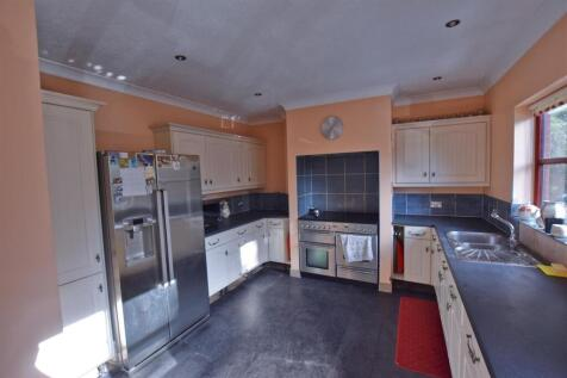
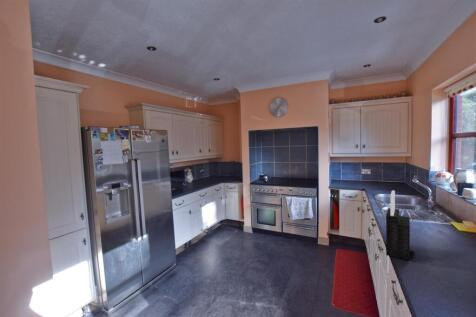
+ knife block [385,190,416,262]
